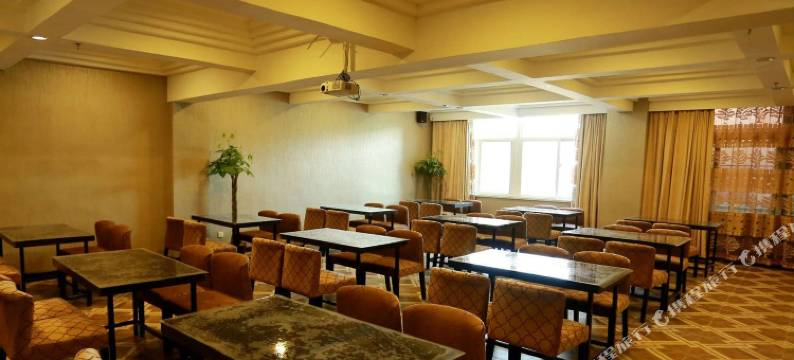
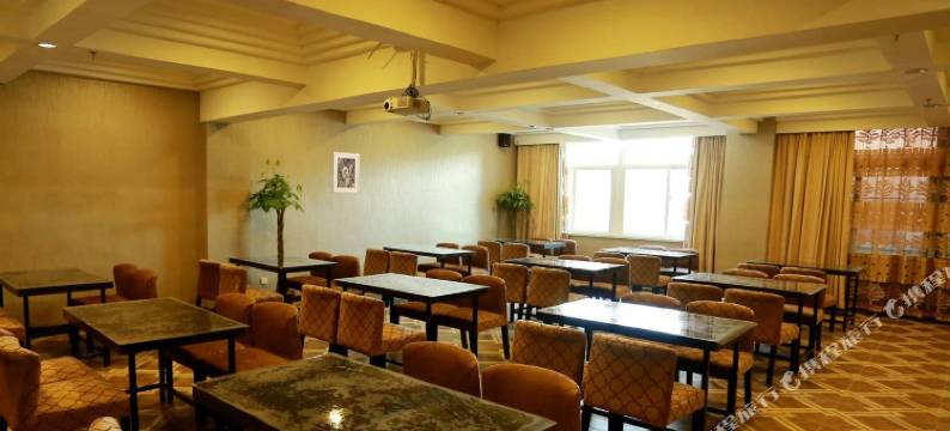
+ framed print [331,151,361,194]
